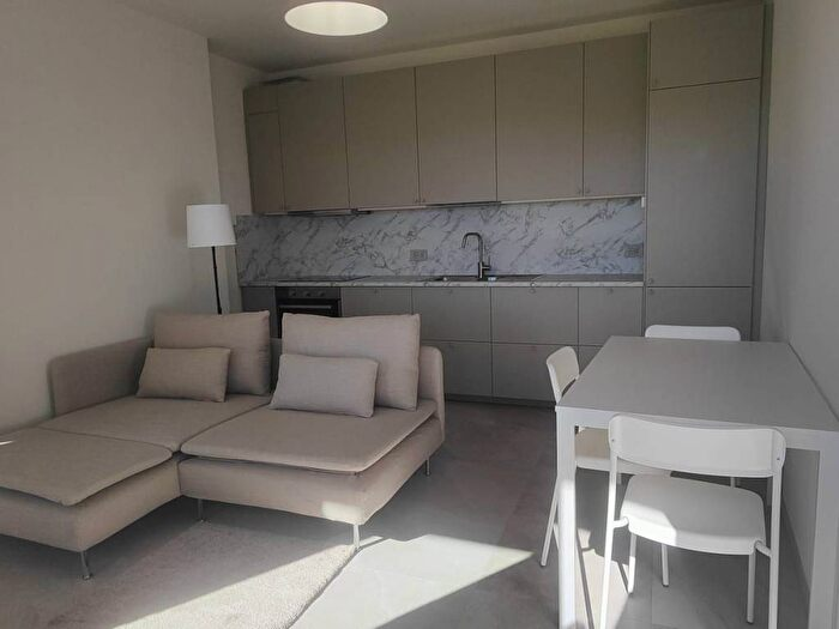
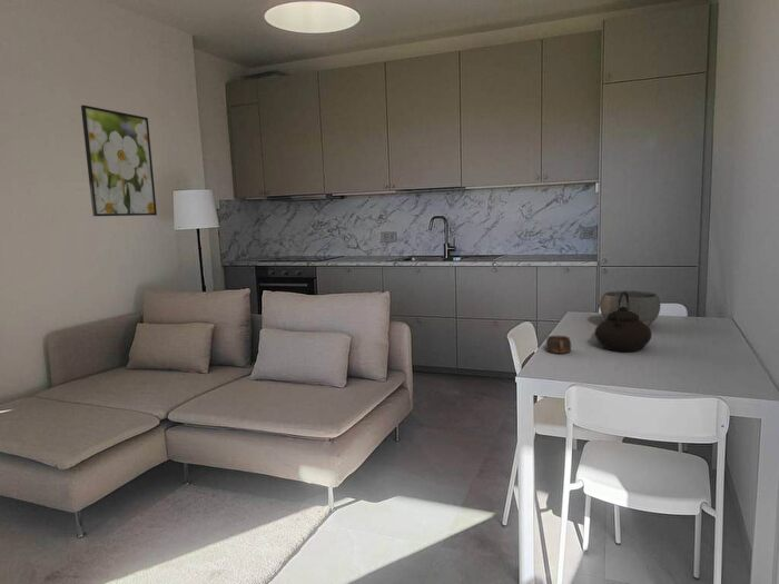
+ teapot [594,291,653,353]
+ bowl [599,289,661,327]
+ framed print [80,105,158,217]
+ cup [545,335,572,355]
